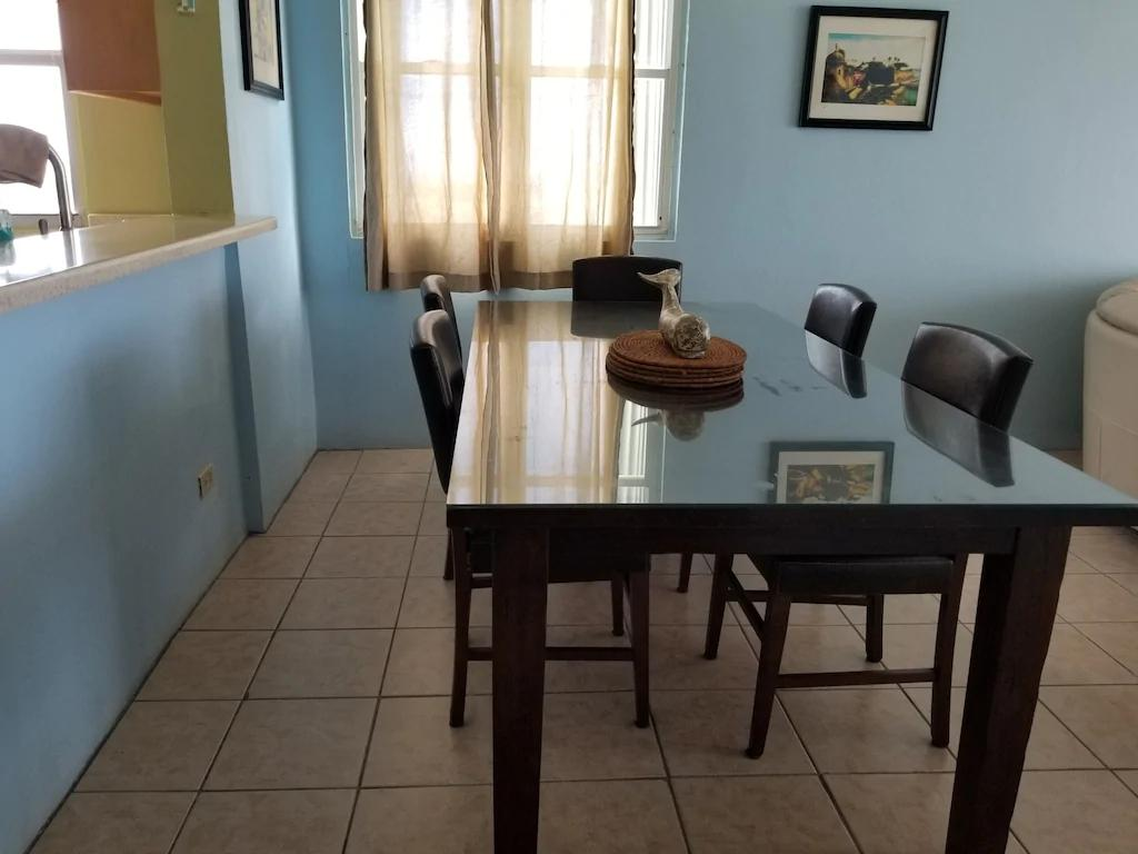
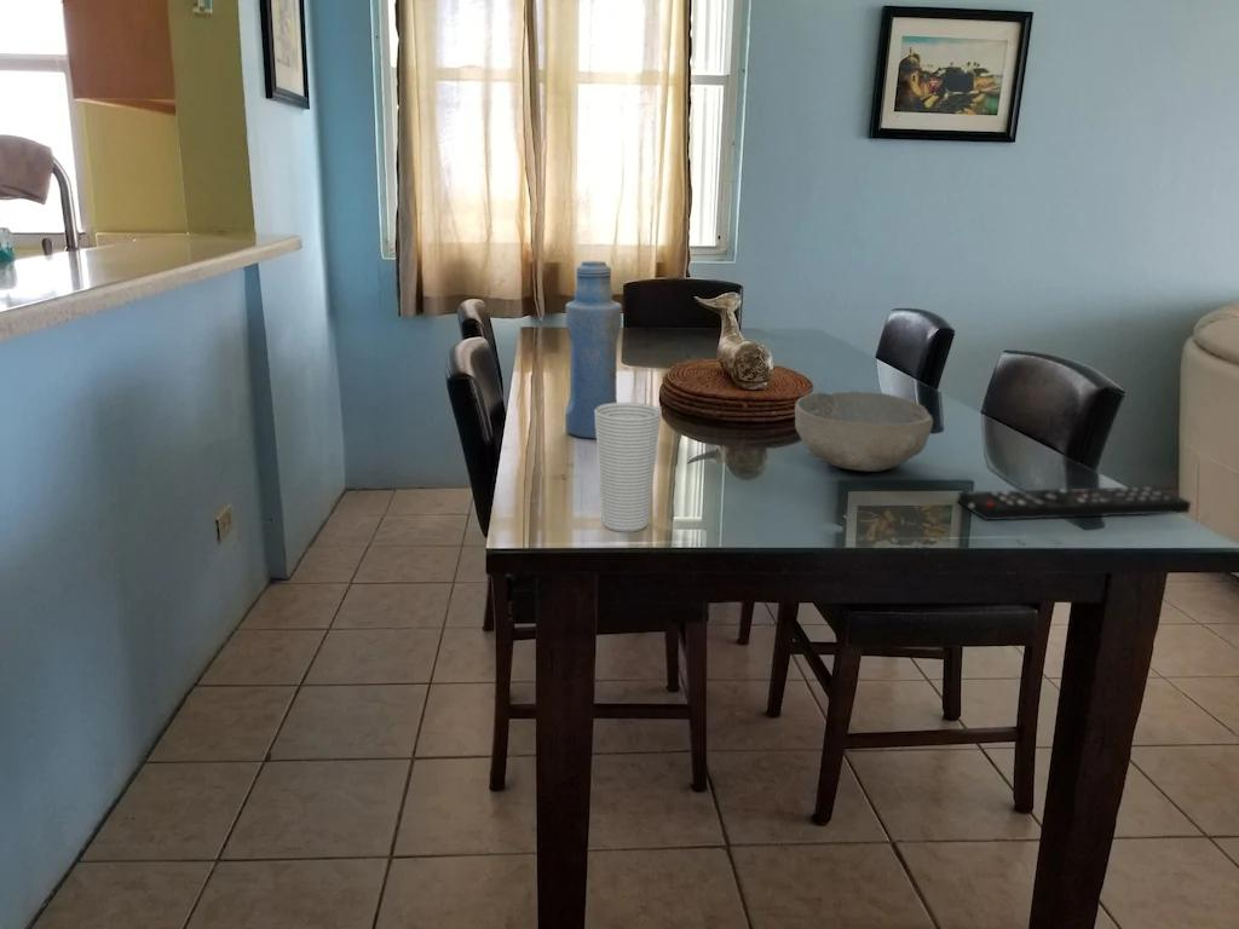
+ bowl [794,390,934,473]
+ cup [595,402,663,533]
+ remote control [957,485,1192,521]
+ bottle [564,260,623,439]
